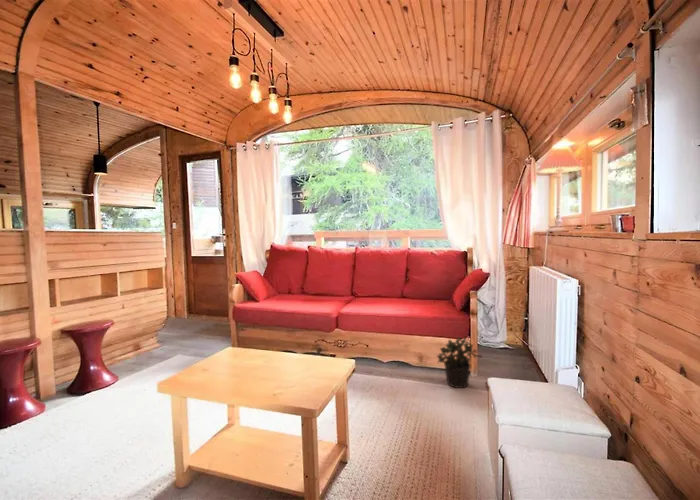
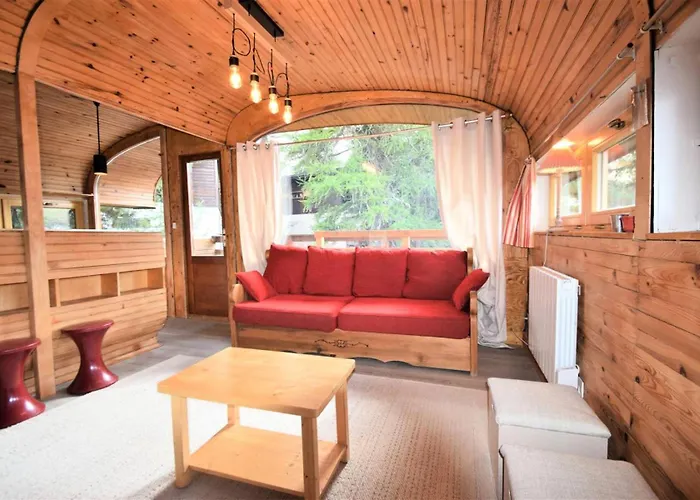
- potted plant [435,336,483,389]
